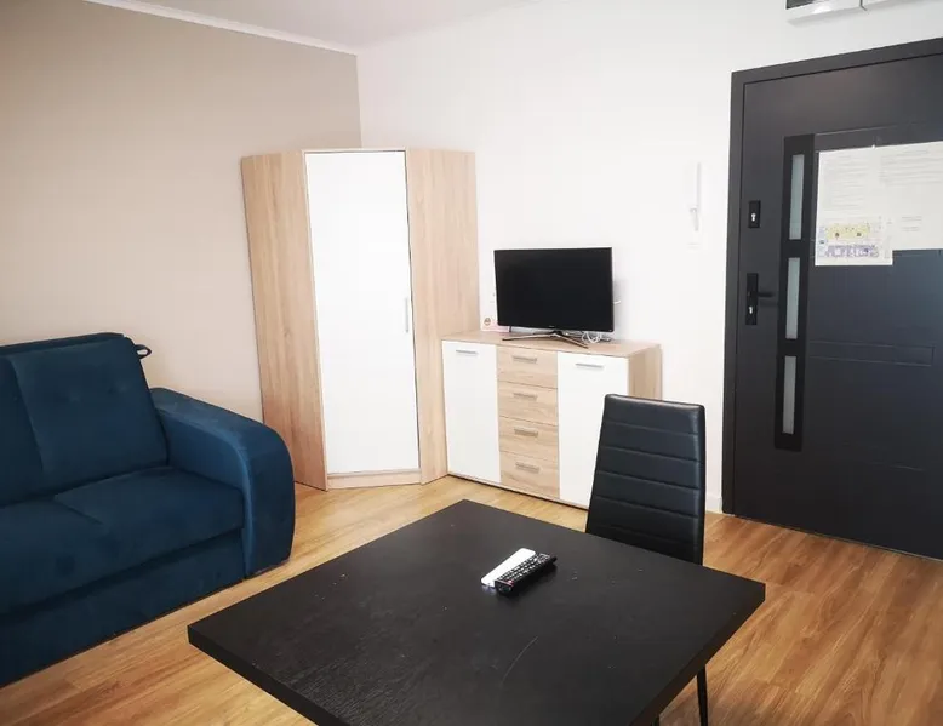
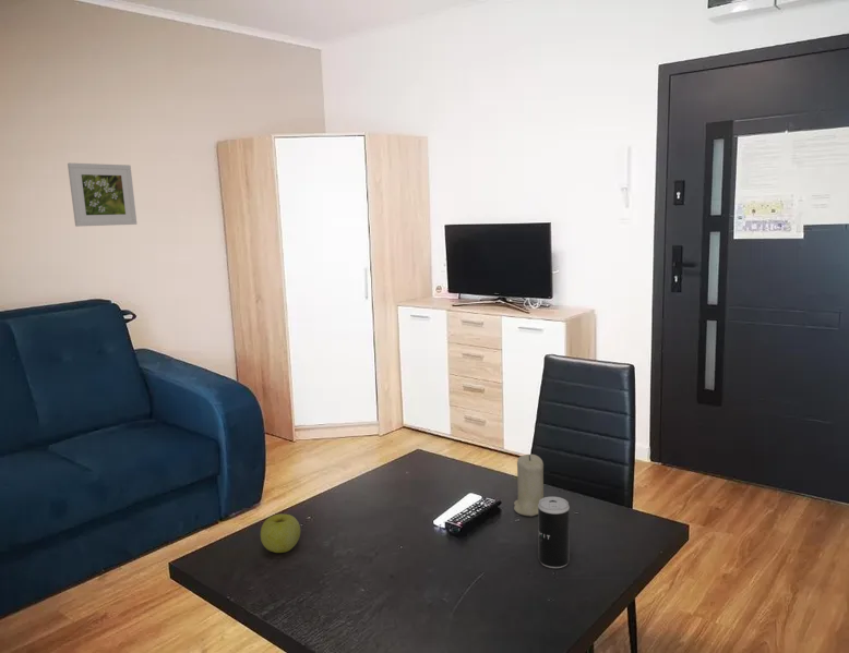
+ beverage can [537,496,571,569]
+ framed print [67,162,137,228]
+ apple [260,513,301,554]
+ candle [513,454,545,517]
